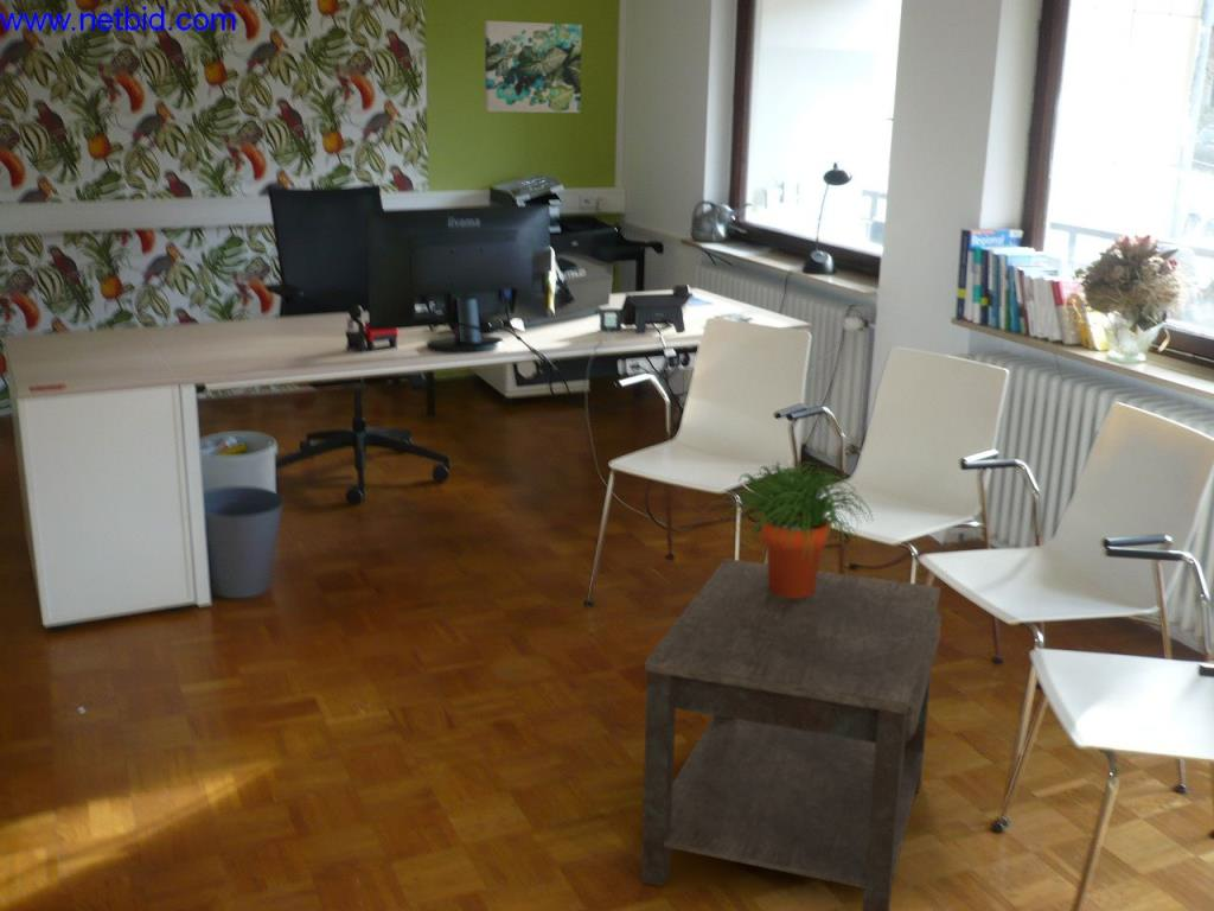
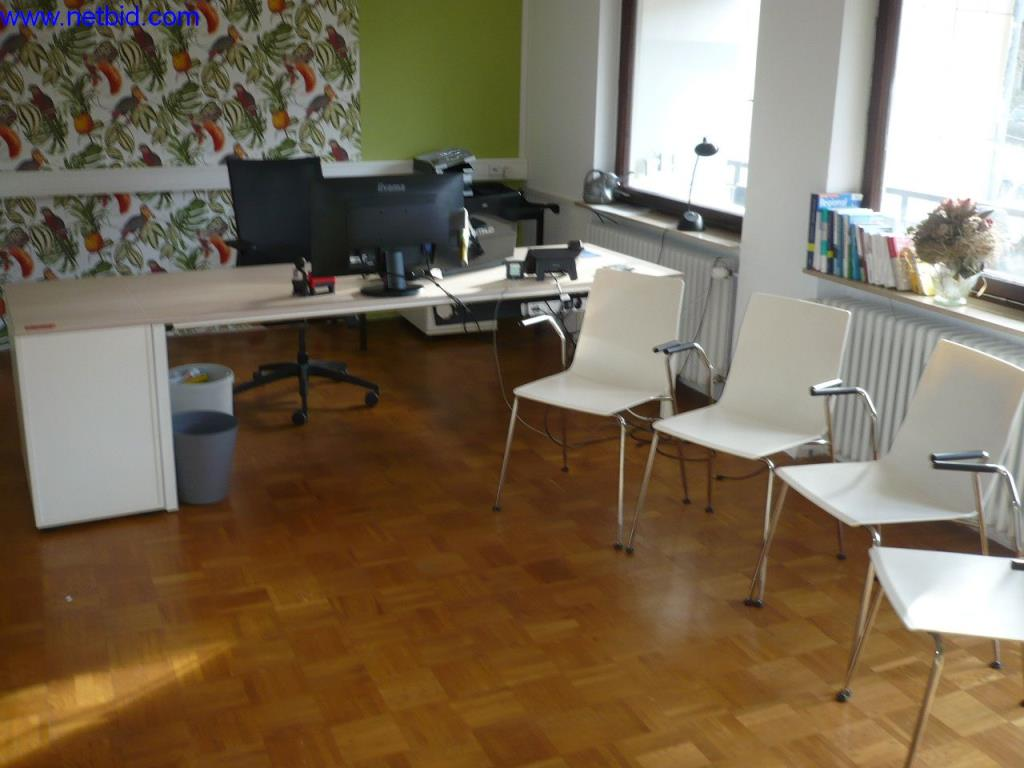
- side table [640,558,943,911]
- wall art [484,20,583,114]
- potted plant [717,460,875,598]
